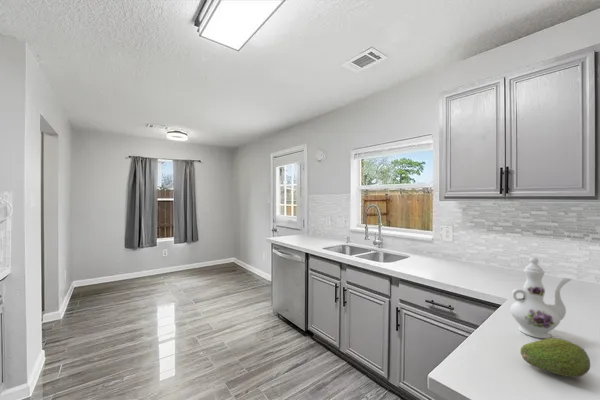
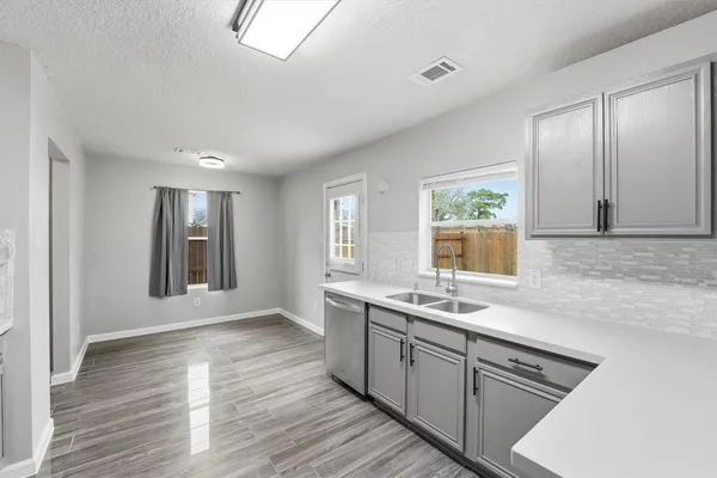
- chinaware [509,256,573,339]
- fruit [520,337,591,378]
